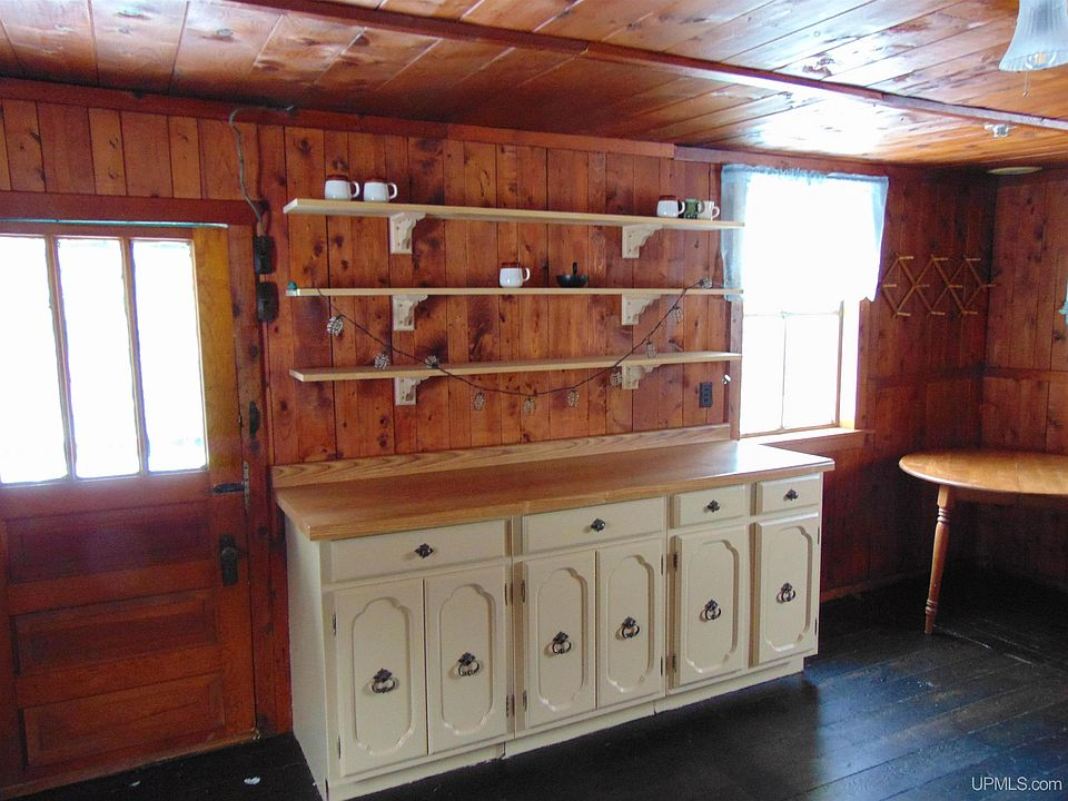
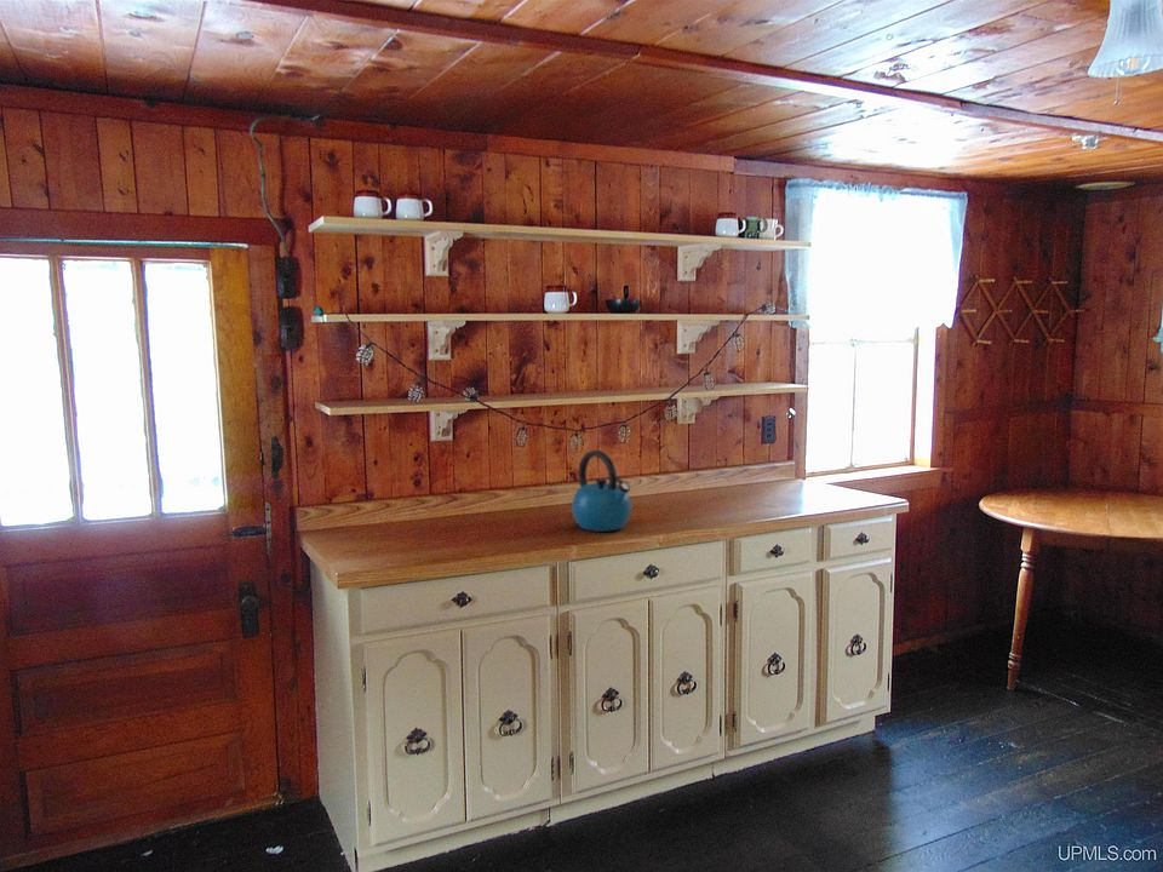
+ kettle [571,449,632,533]
